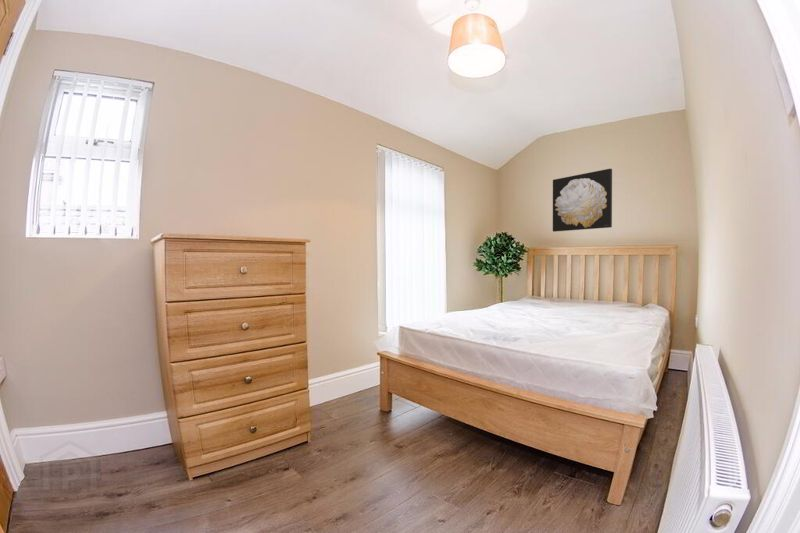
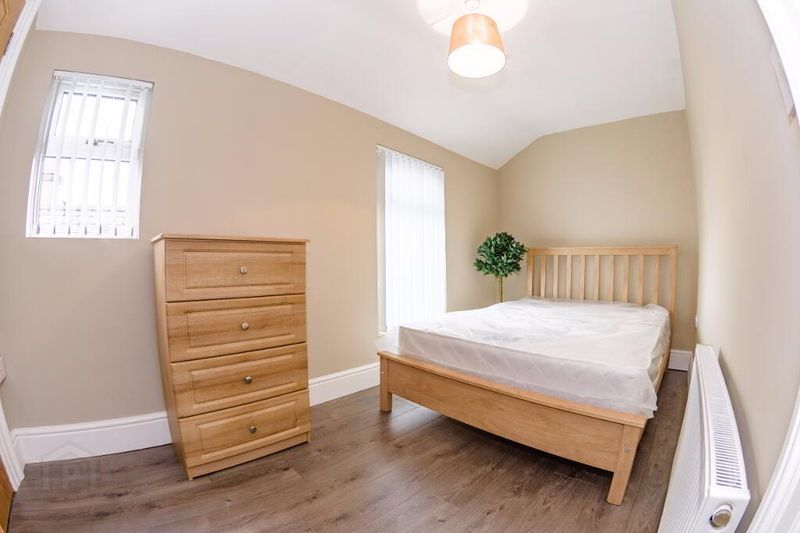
- wall art [552,168,613,233]
